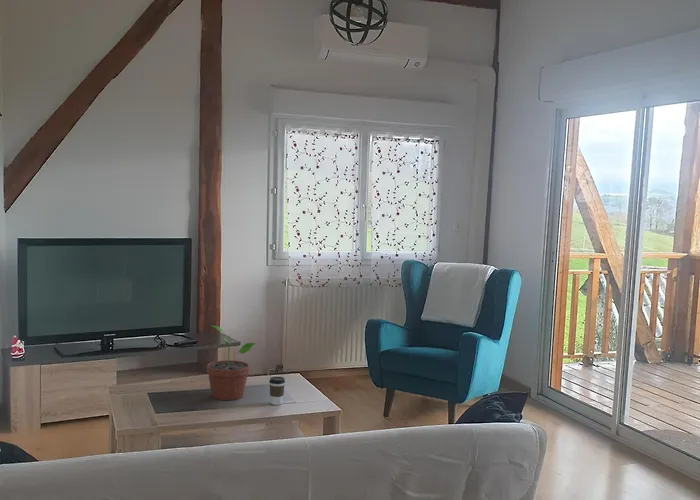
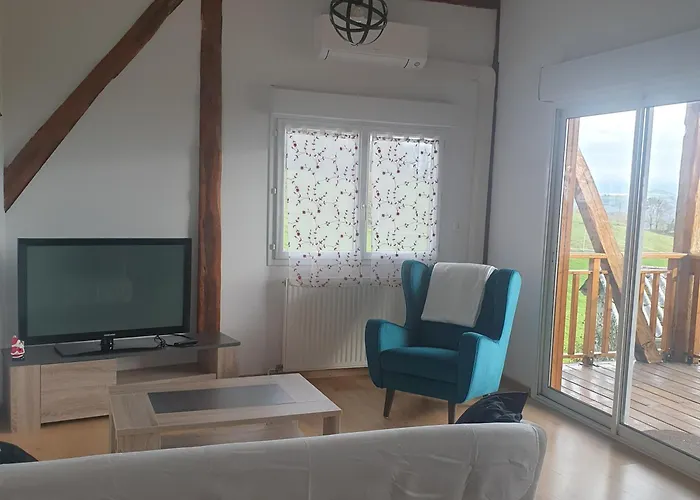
- potted plant [206,324,257,401]
- coffee cup [268,376,286,406]
